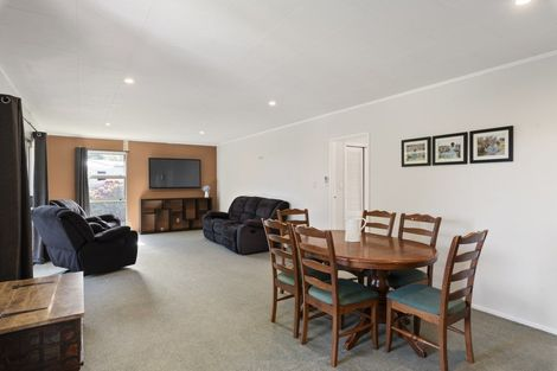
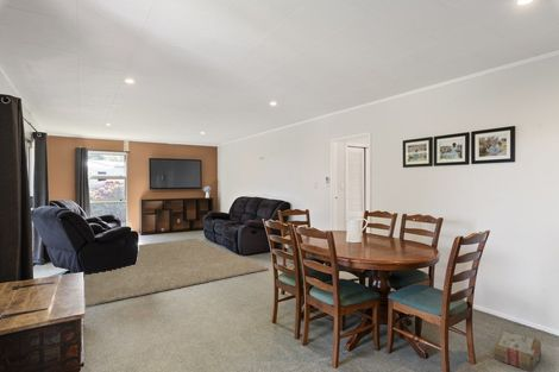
+ carton [492,329,542,372]
+ rug [70,238,270,308]
